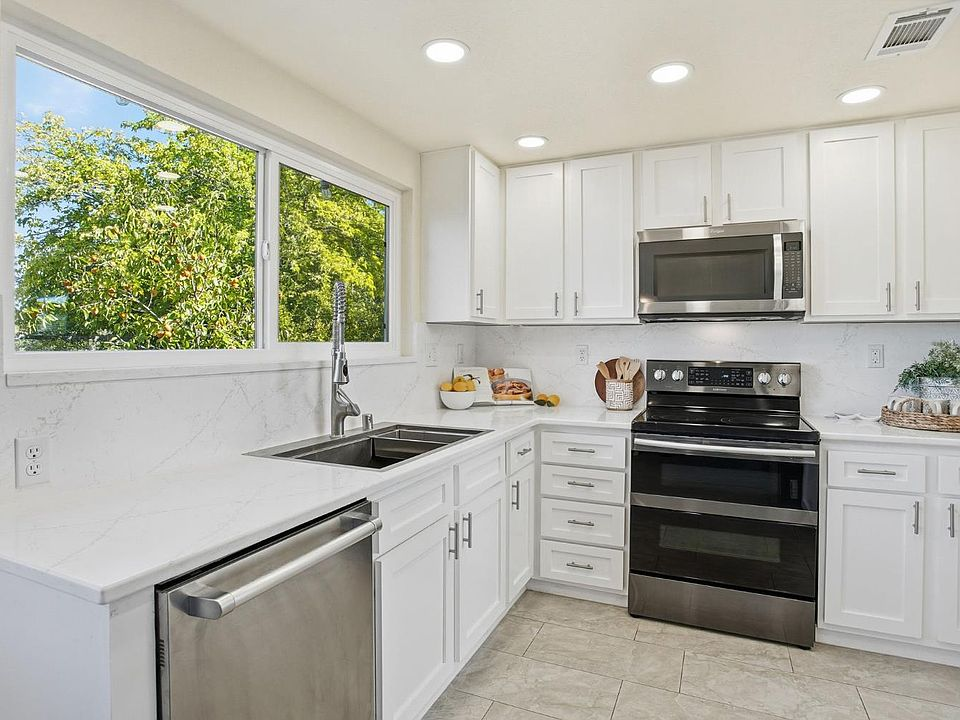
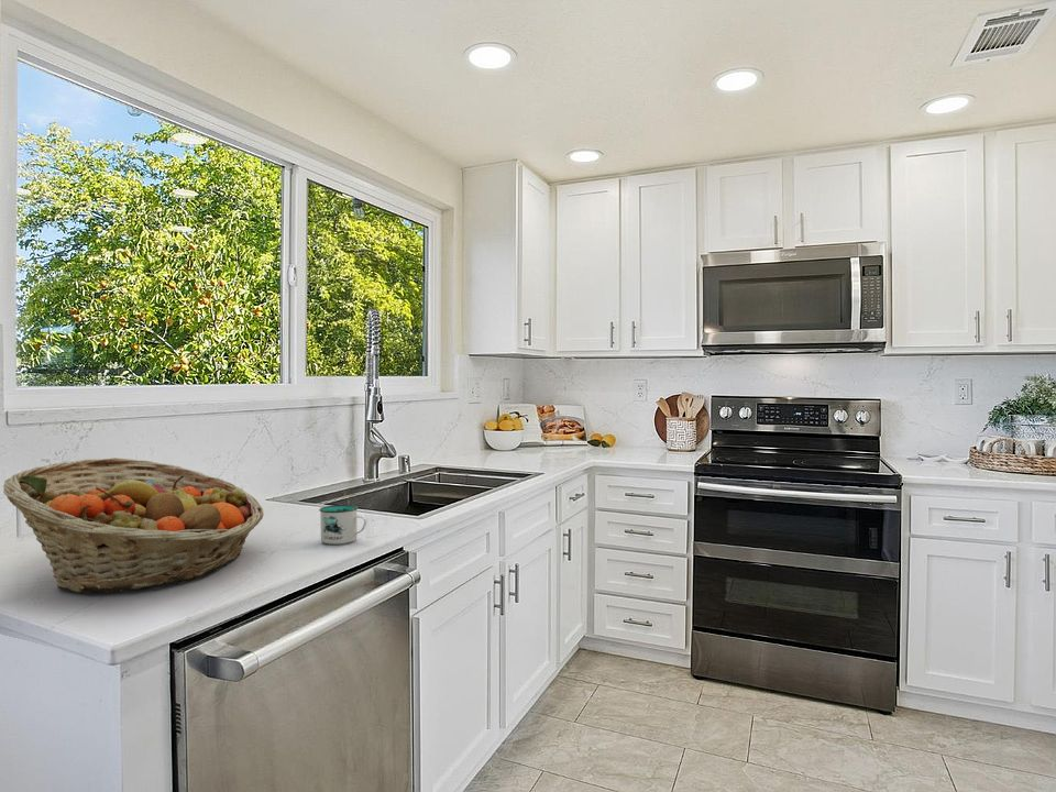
+ mug [318,504,367,546]
+ fruit basket [2,457,264,594]
